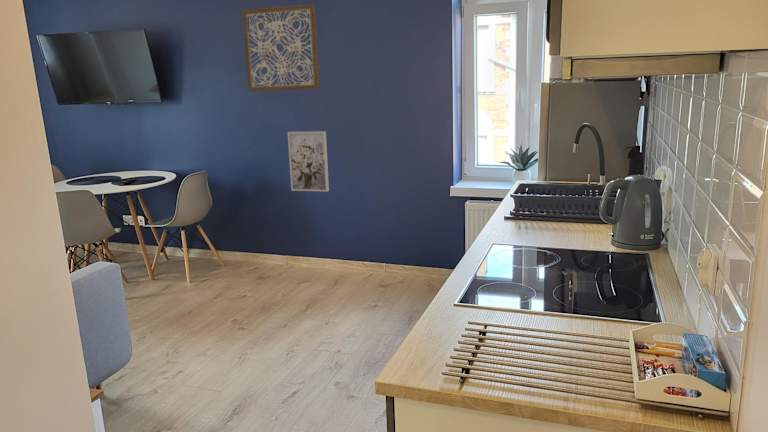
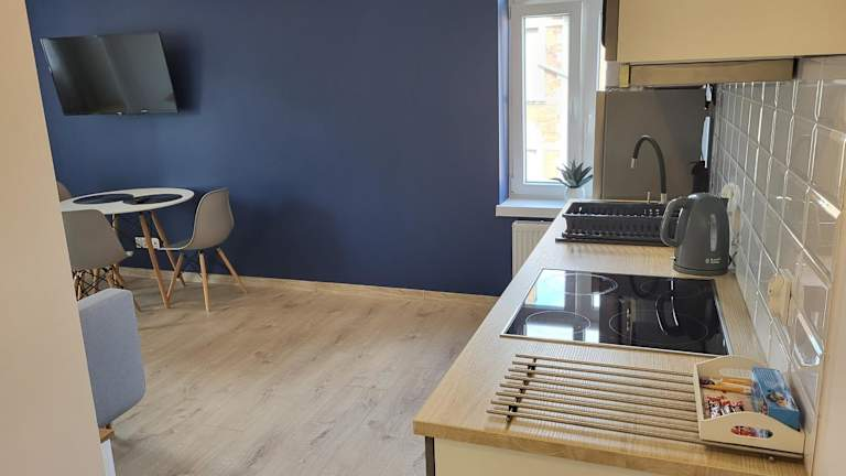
- wall art [241,3,320,93]
- wall art [287,130,330,193]
